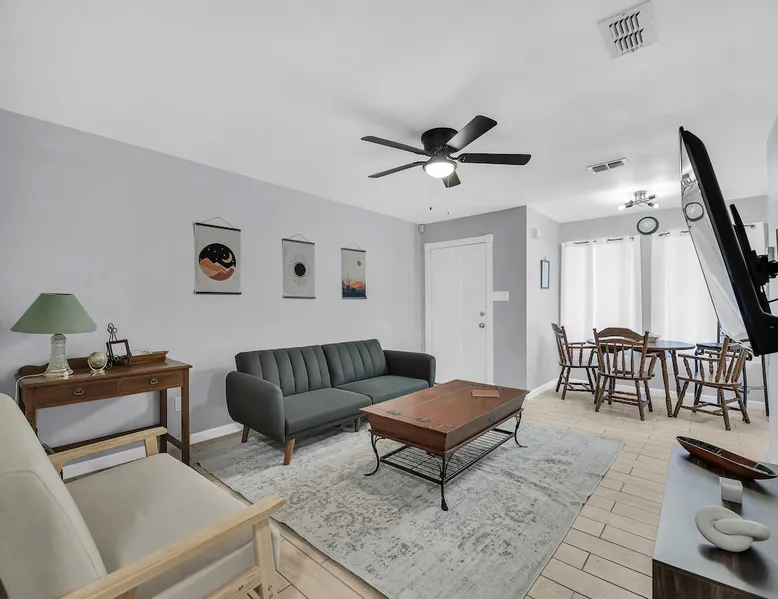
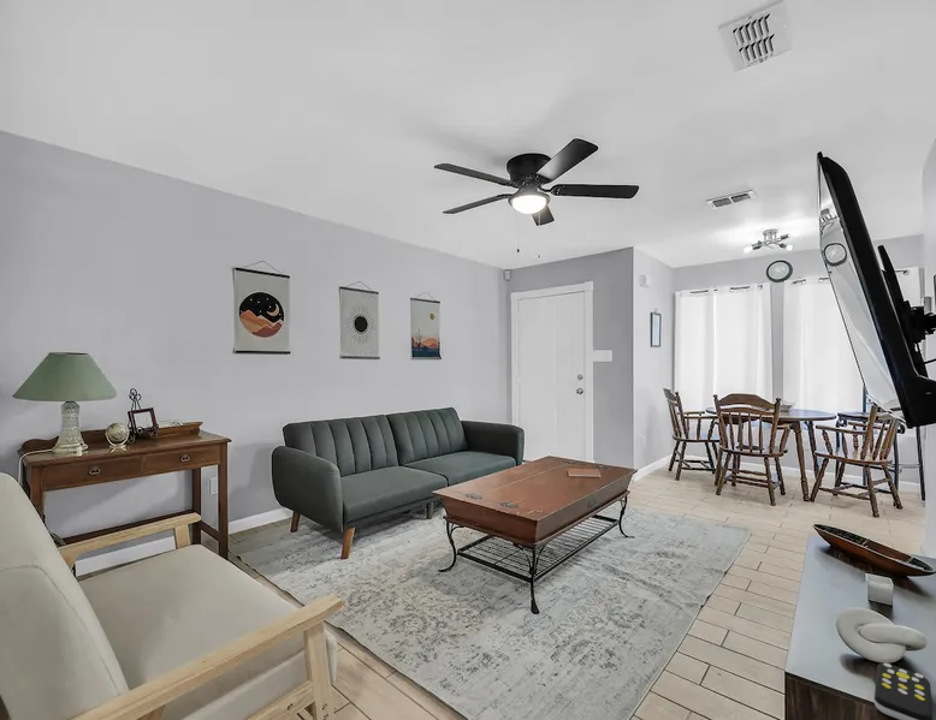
+ remote control [873,662,934,720]
